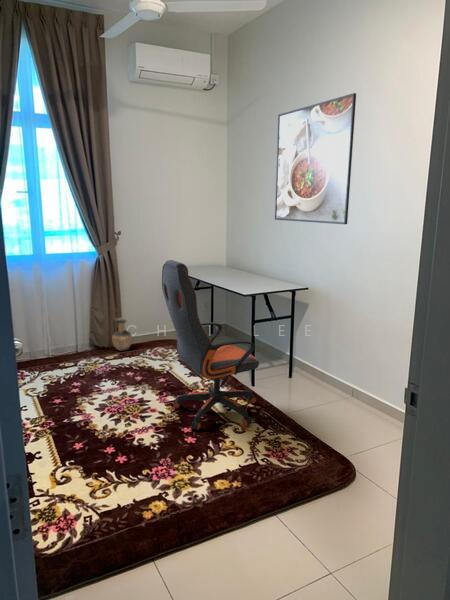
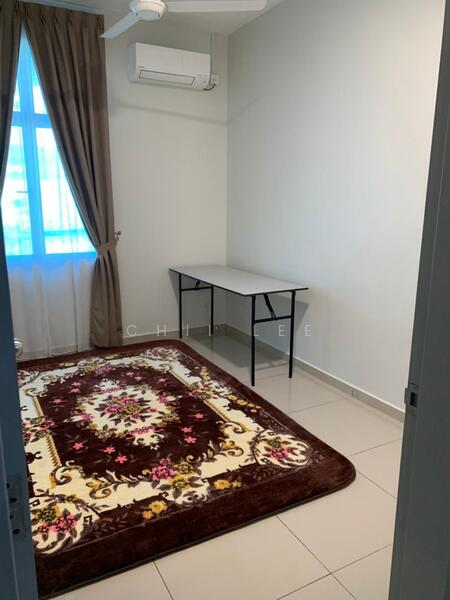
- office chair [161,259,260,431]
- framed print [274,92,357,225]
- ceramic jug [111,317,133,352]
